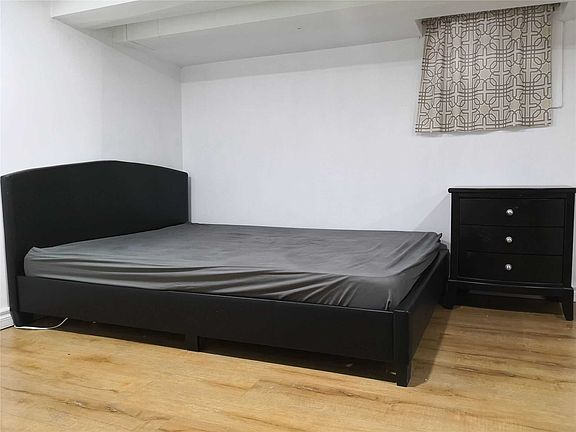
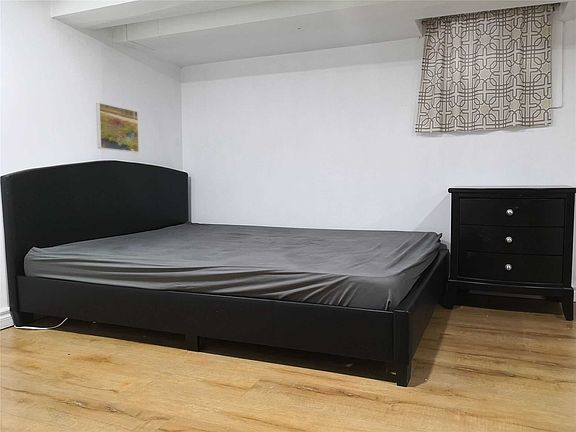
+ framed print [95,102,140,153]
